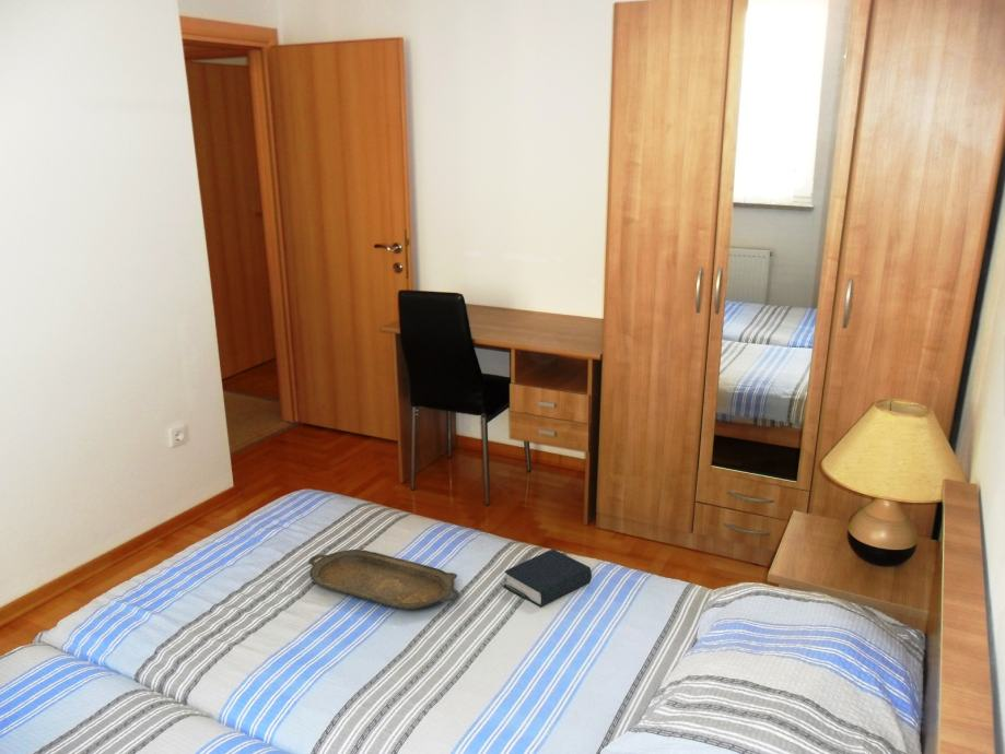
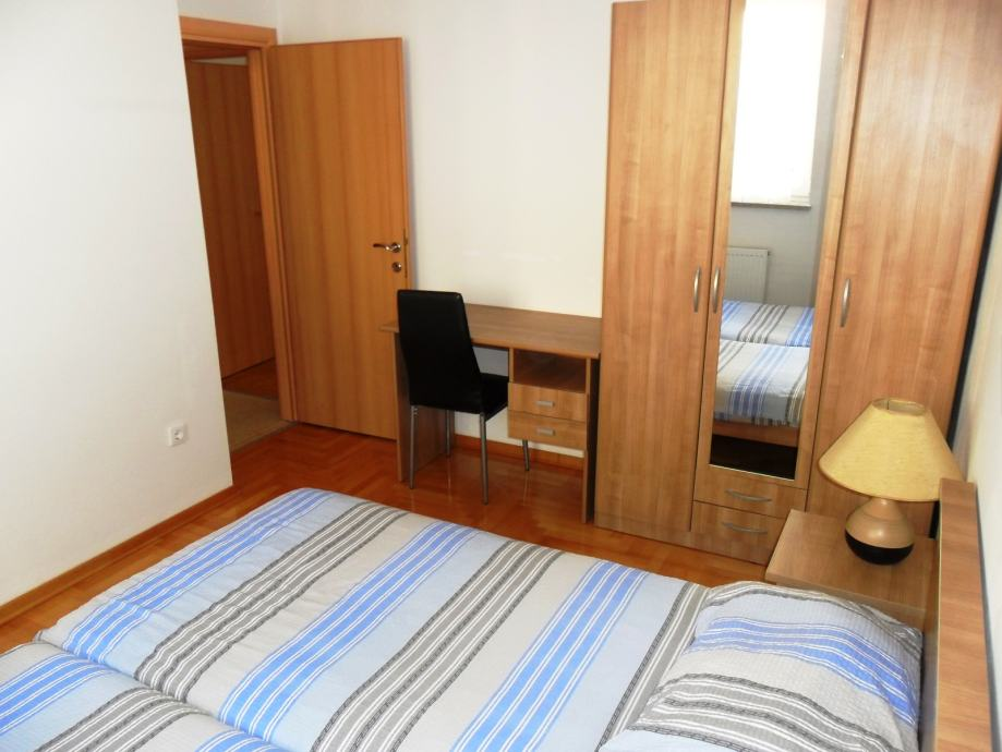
- book [502,549,593,609]
- serving tray [307,549,460,611]
